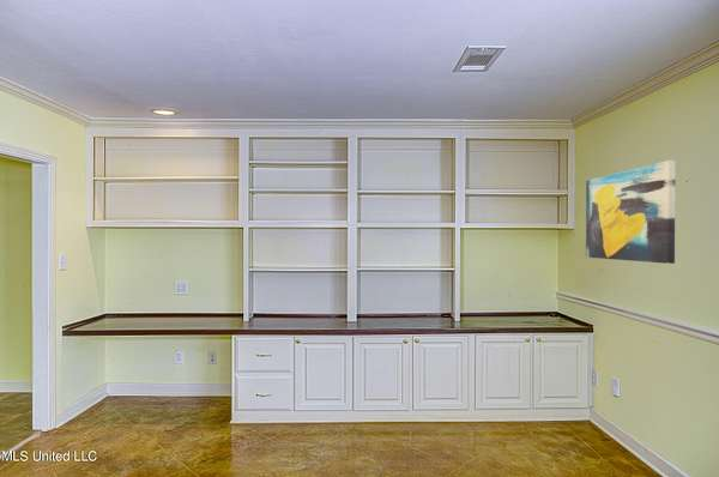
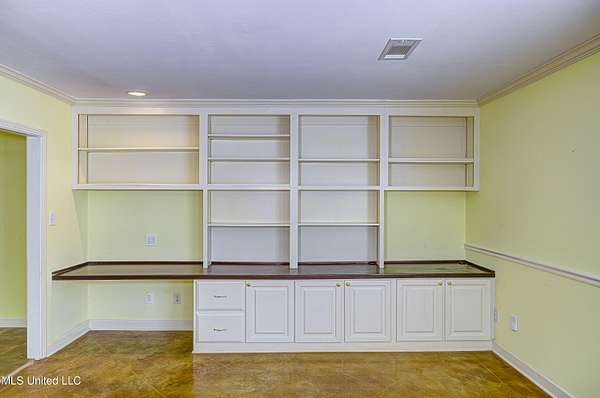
- wall art [585,159,676,265]
